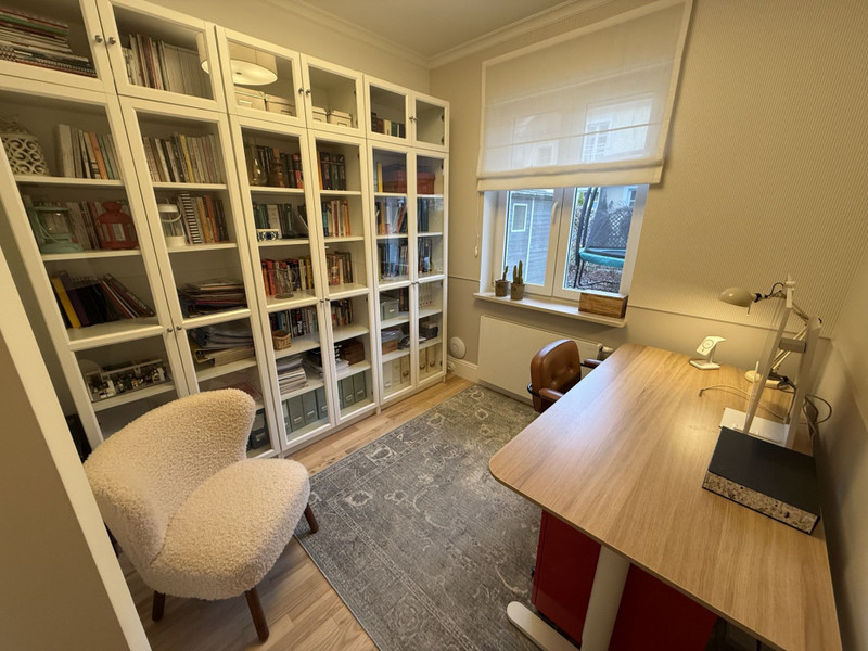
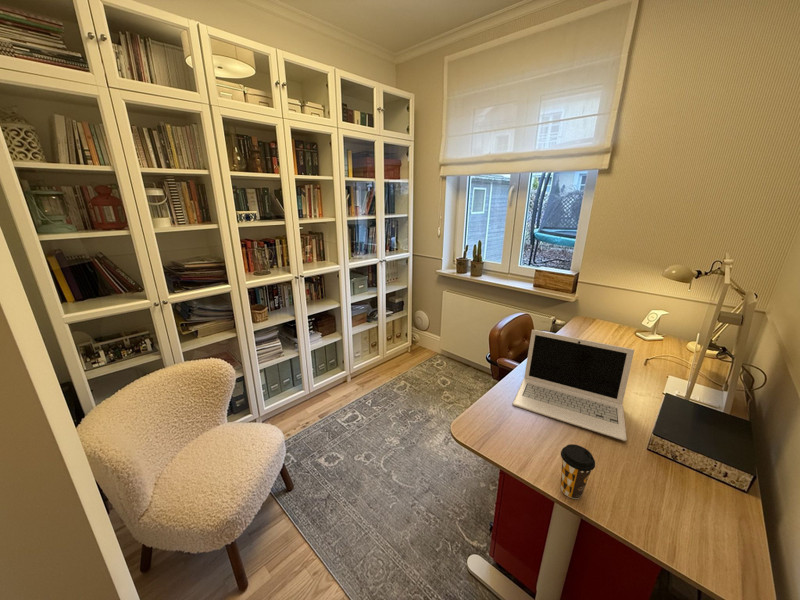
+ laptop [512,329,635,442]
+ coffee cup [559,443,596,500]
